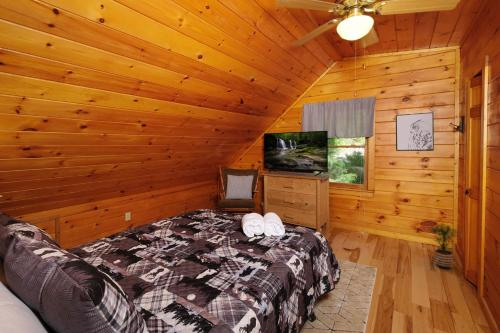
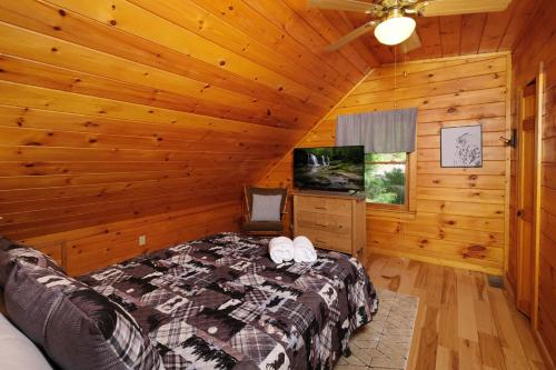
- potted plant [423,223,463,270]
